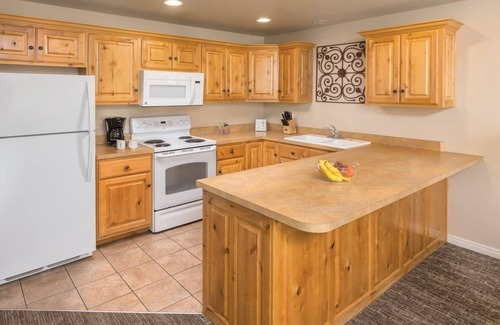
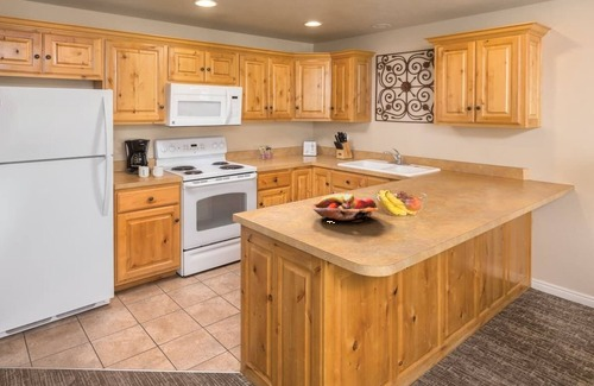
+ fruit basket [311,192,380,223]
